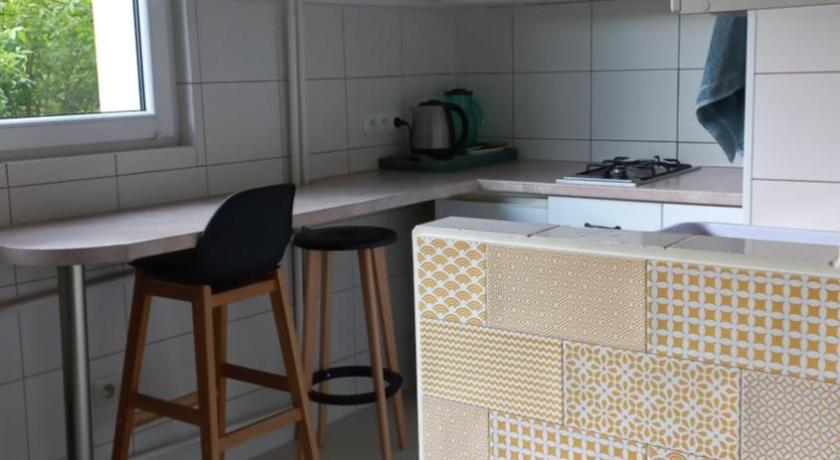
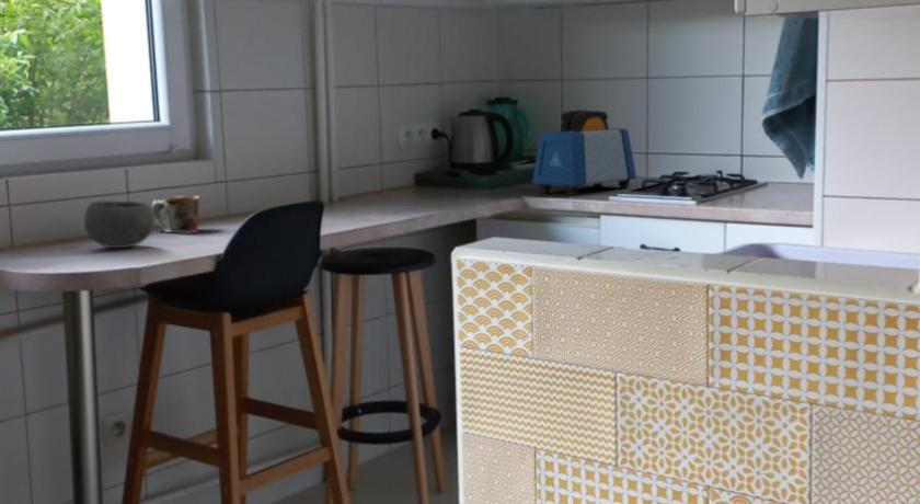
+ bowl [83,201,154,249]
+ toaster [532,110,637,196]
+ mug [151,194,202,233]
